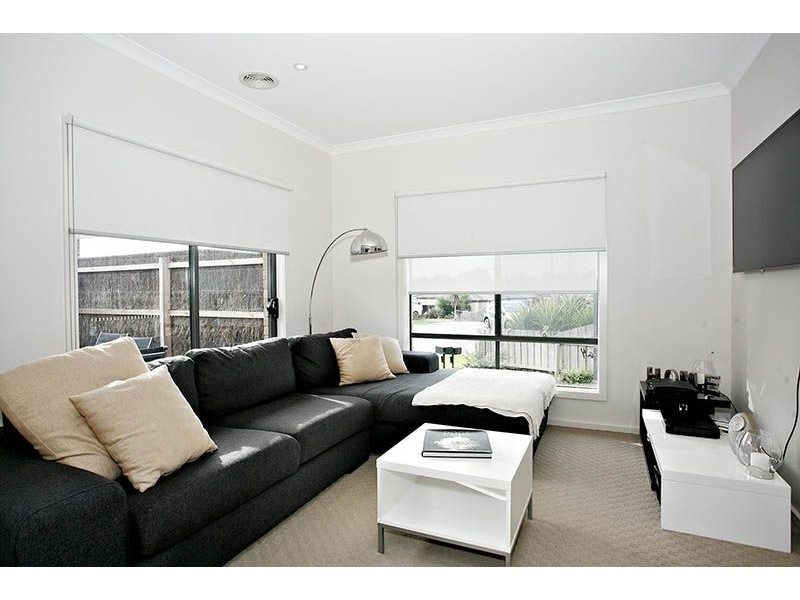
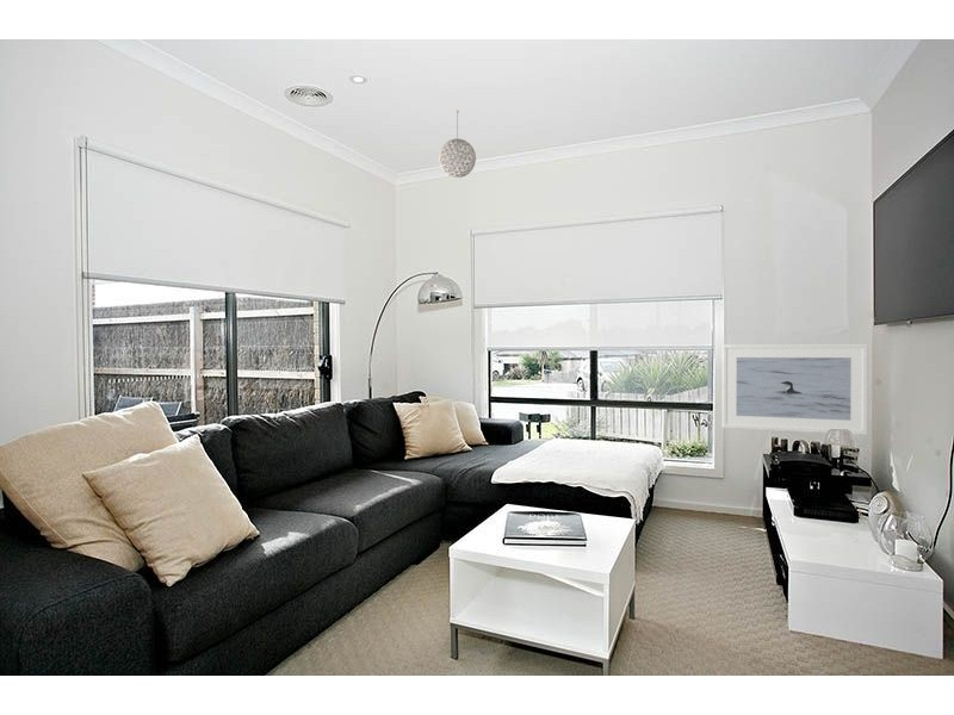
+ pendant light [438,110,477,179]
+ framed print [721,343,869,436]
